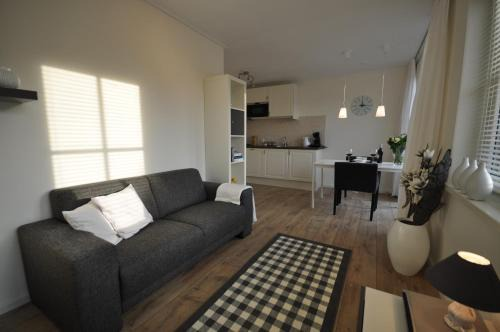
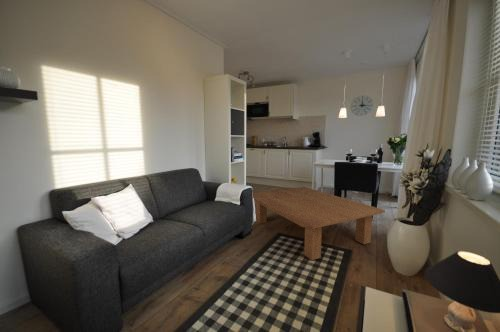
+ coffee table [252,186,386,261]
